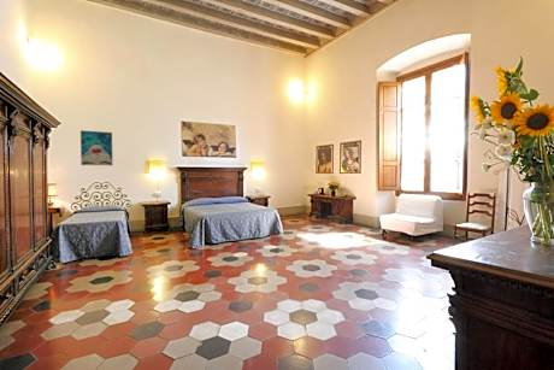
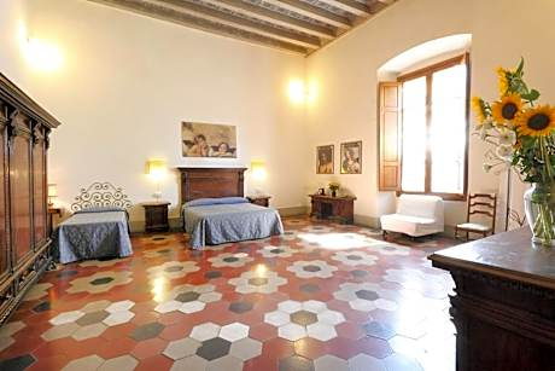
- wall art [79,129,113,166]
